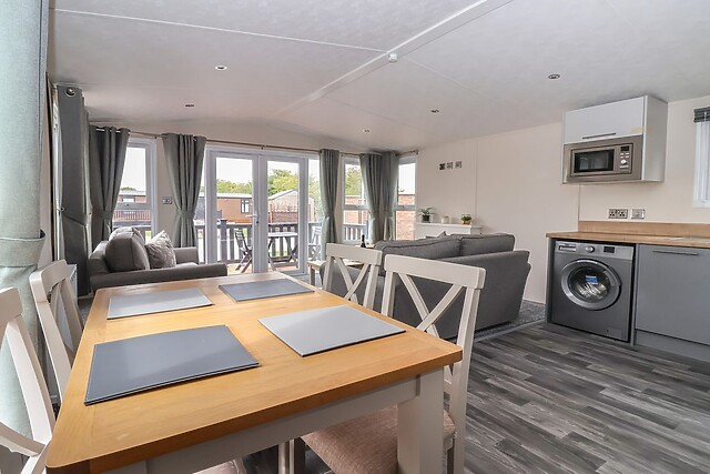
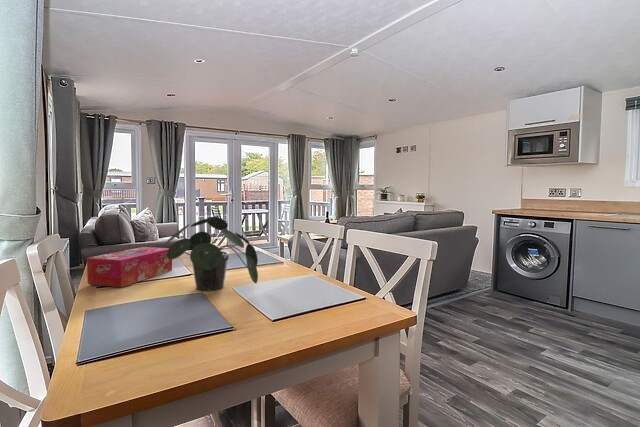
+ tissue box [86,246,173,288]
+ potted plant [164,216,259,292]
